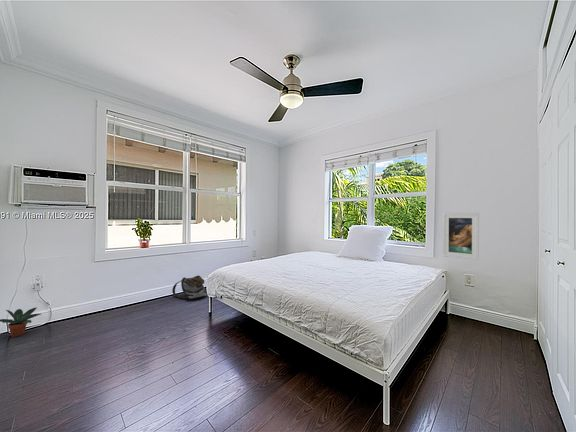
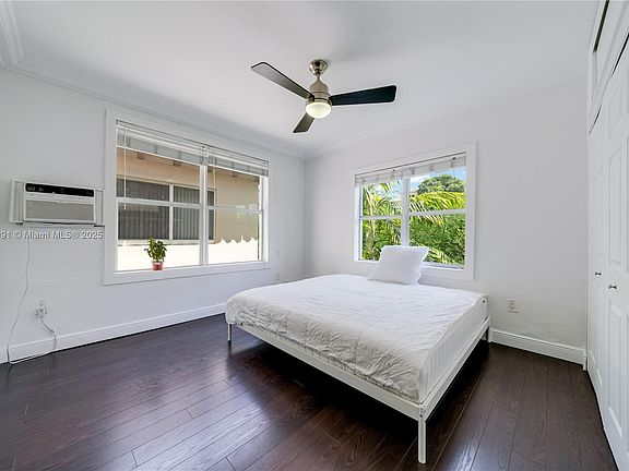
- potted plant [0,306,42,338]
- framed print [442,212,480,261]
- backpack [171,274,208,300]
